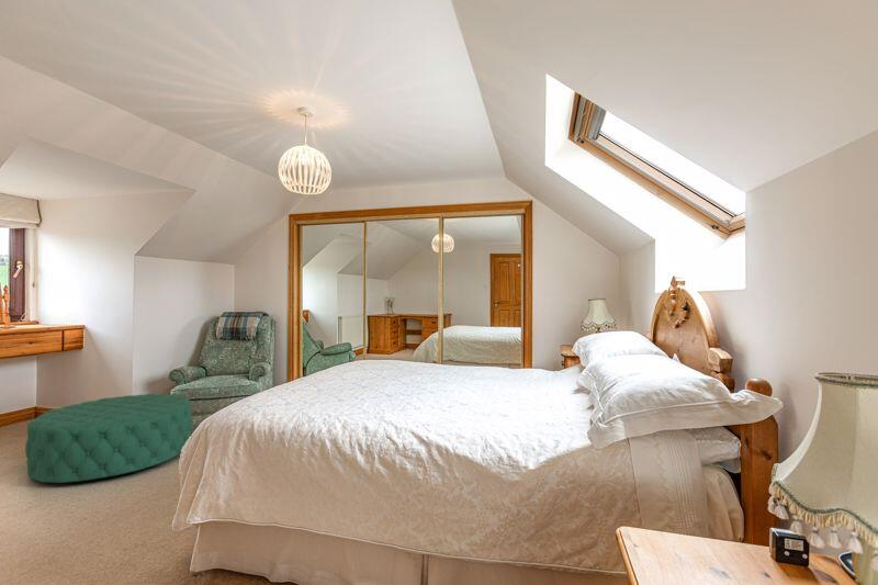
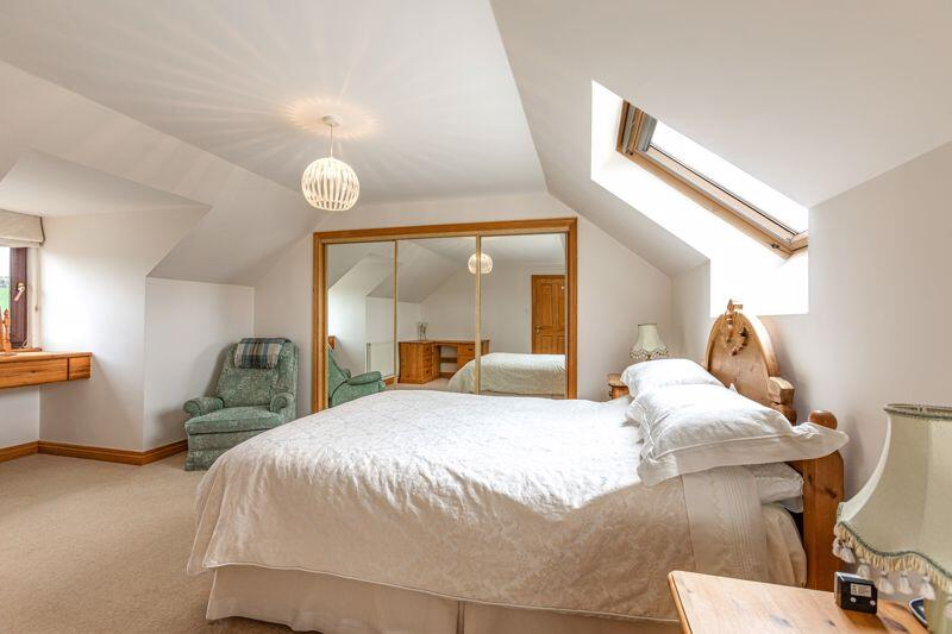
- ottoman [24,393,193,484]
